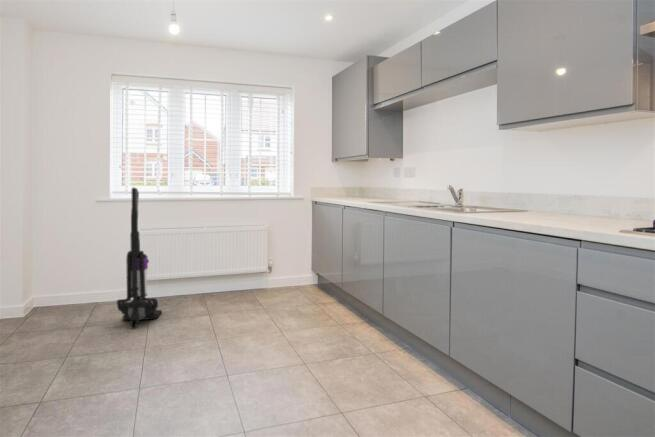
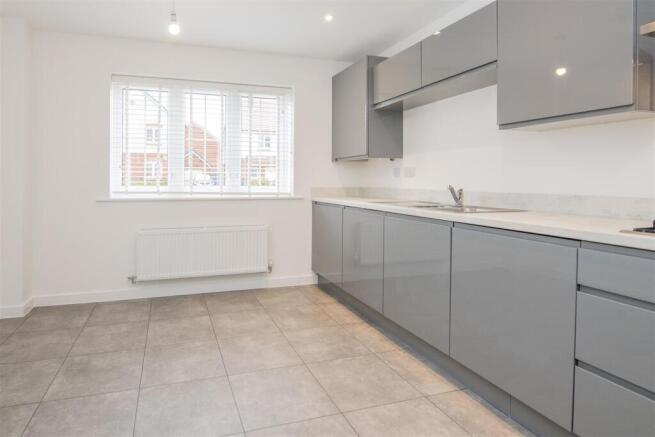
- vacuum cleaner [116,187,163,328]
